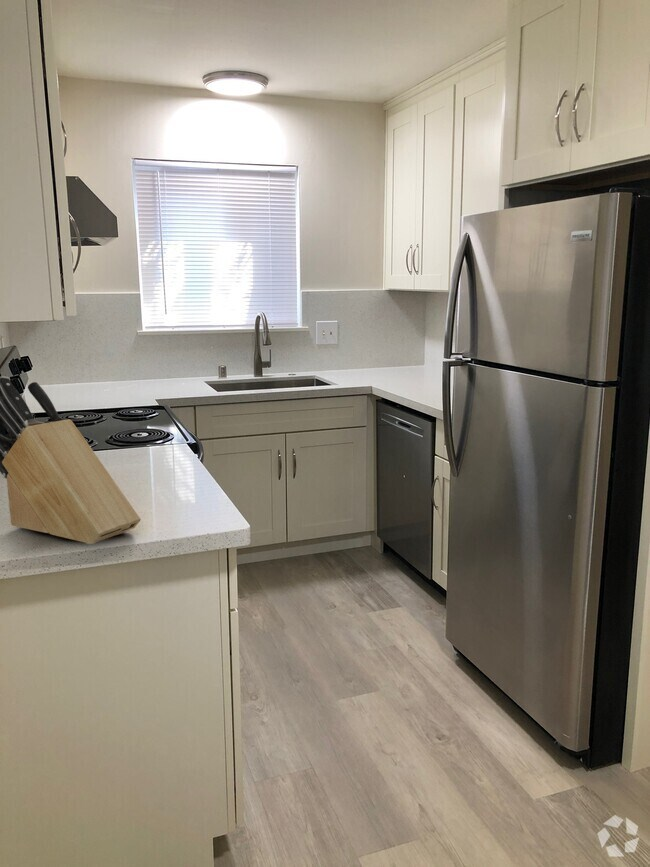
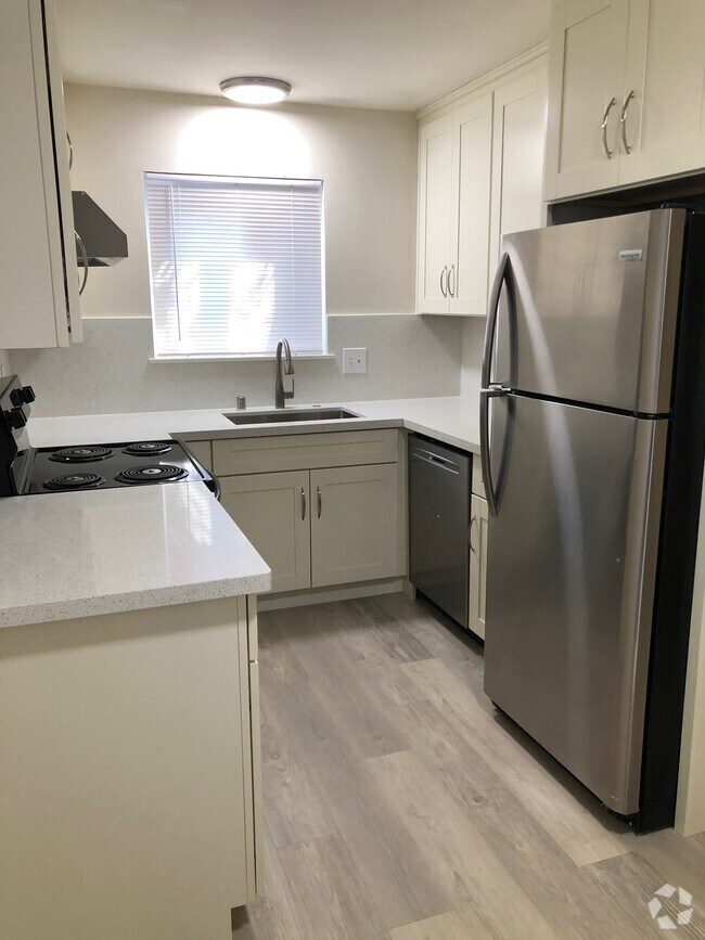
- knife block [0,375,142,545]
